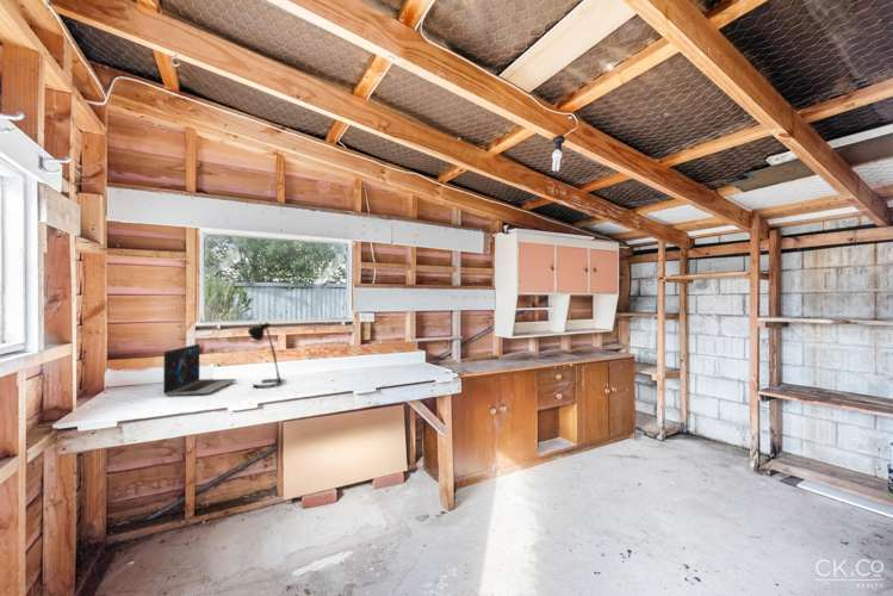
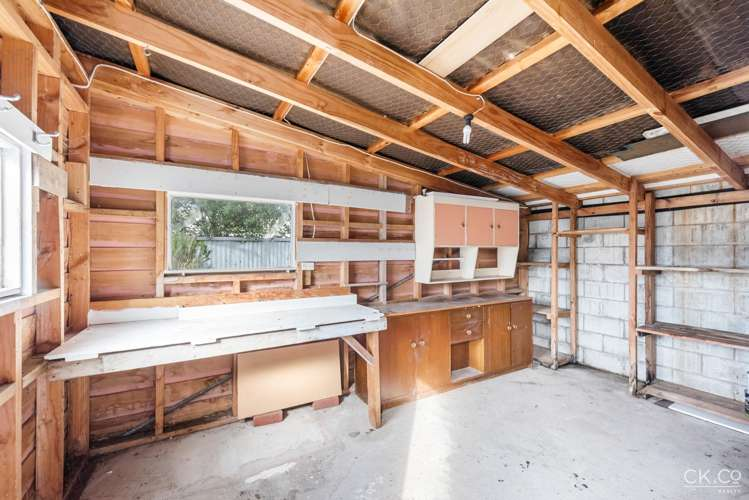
- laptop [162,343,237,397]
- desk lamp [247,321,287,390]
